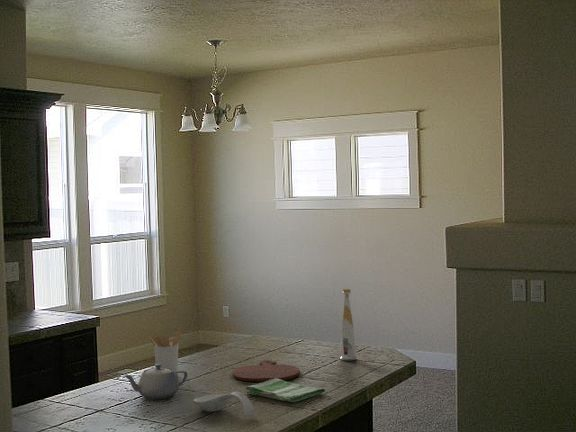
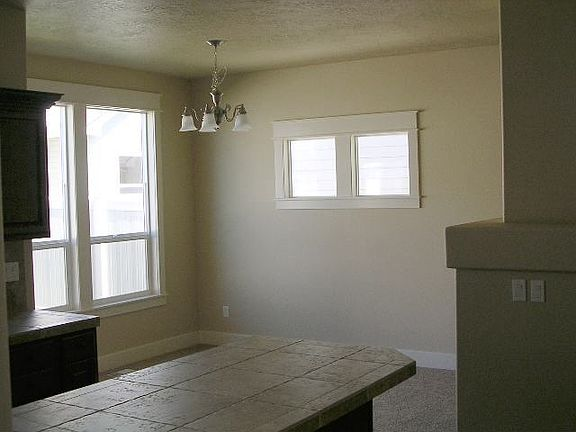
- spoon rest [193,391,255,419]
- utensil holder [148,329,182,375]
- cutting board [232,359,301,382]
- teapot [123,363,188,400]
- bottle [339,288,358,362]
- dish towel [244,378,326,403]
